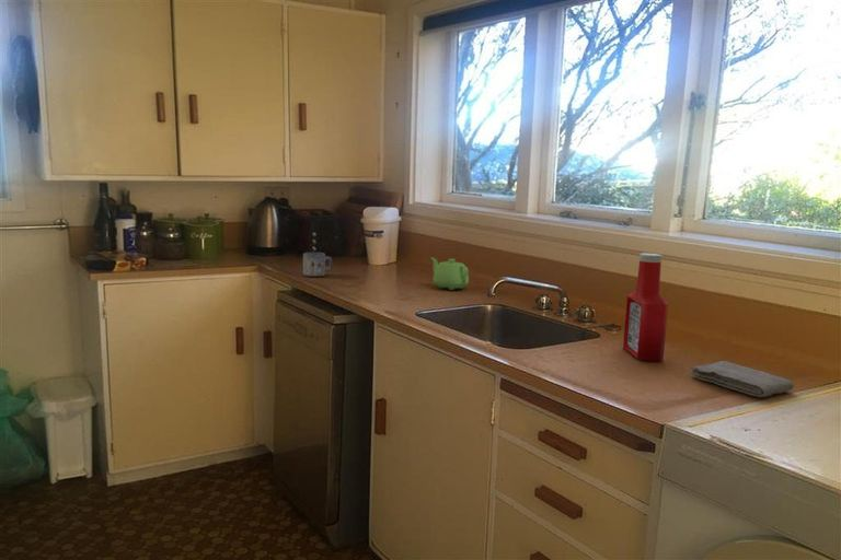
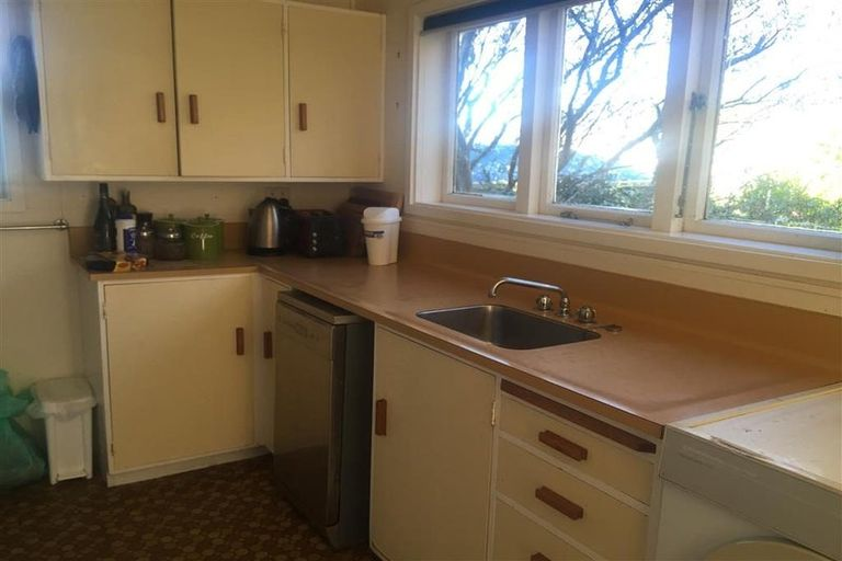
- soap bottle [622,253,669,362]
- mug [302,252,334,278]
- washcloth [690,360,795,398]
- teapot [429,256,470,291]
